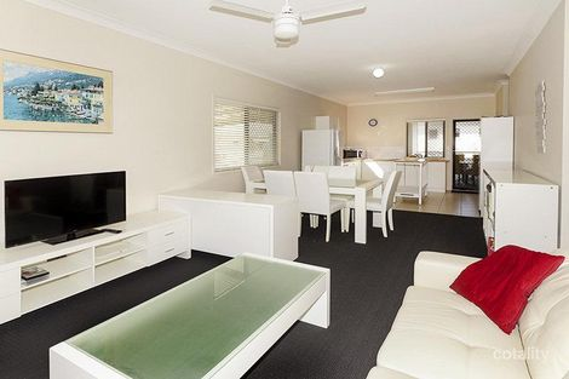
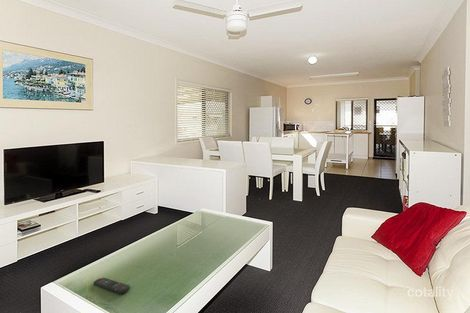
+ remote control [93,277,131,295]
